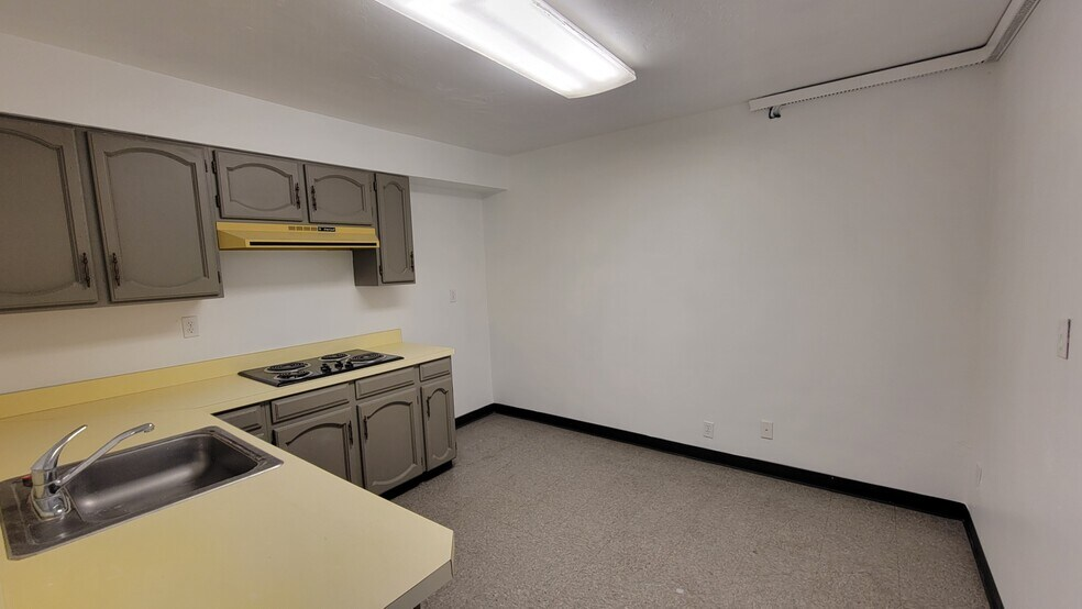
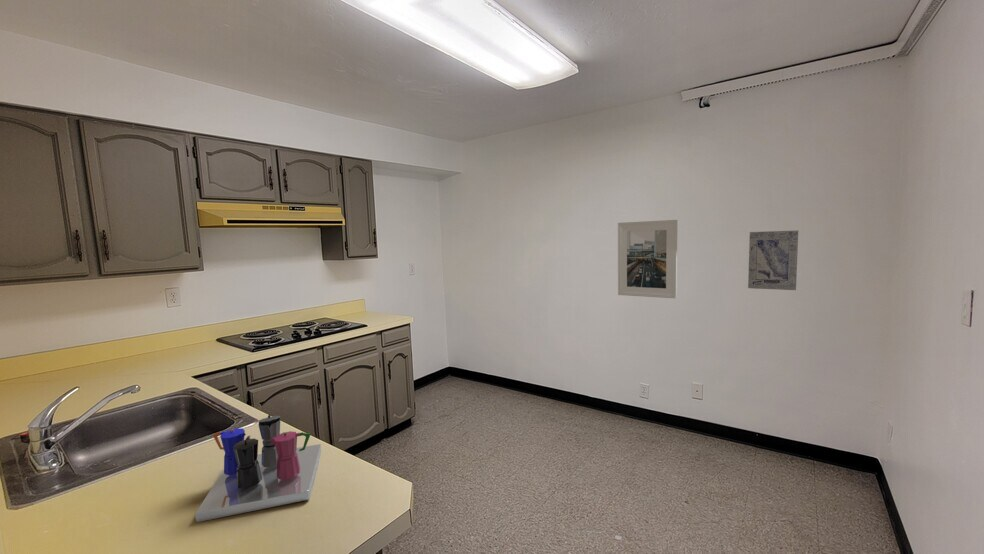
+ wall art [747,229,799,291]
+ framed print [617,219,678,299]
+ coffee maker [194,414,322,523]
